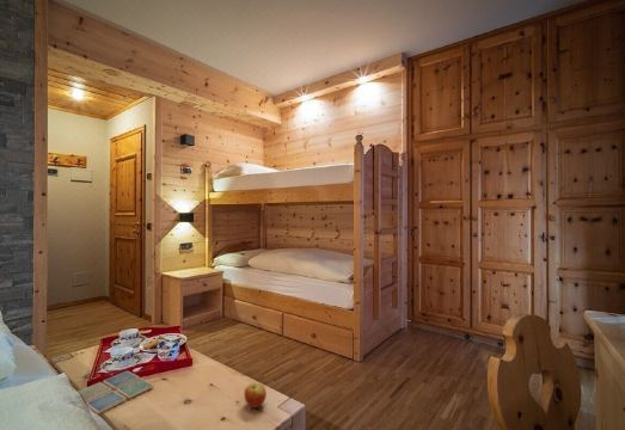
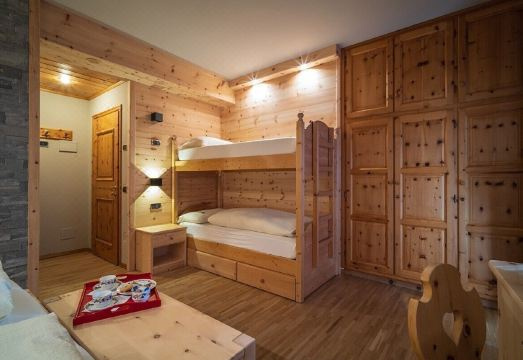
- apple [243,381,268,408]
- drink coaster [78,370,155,416]
